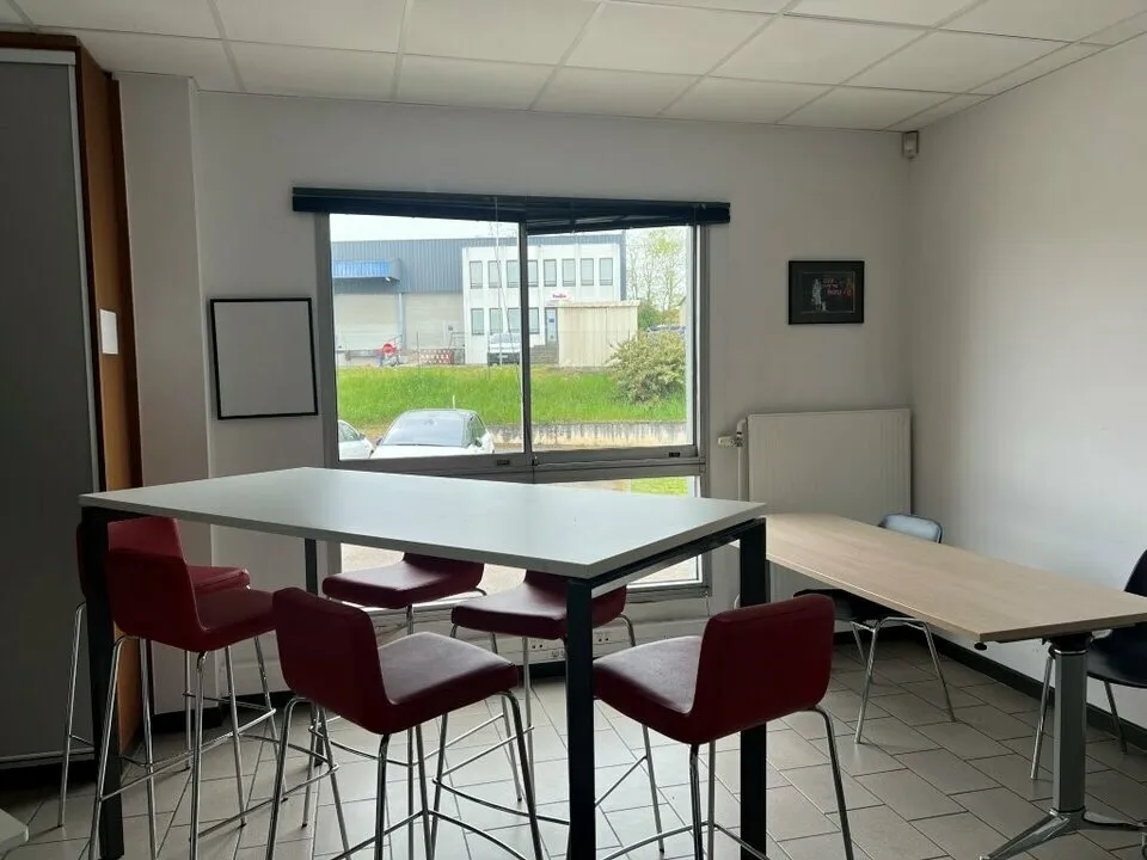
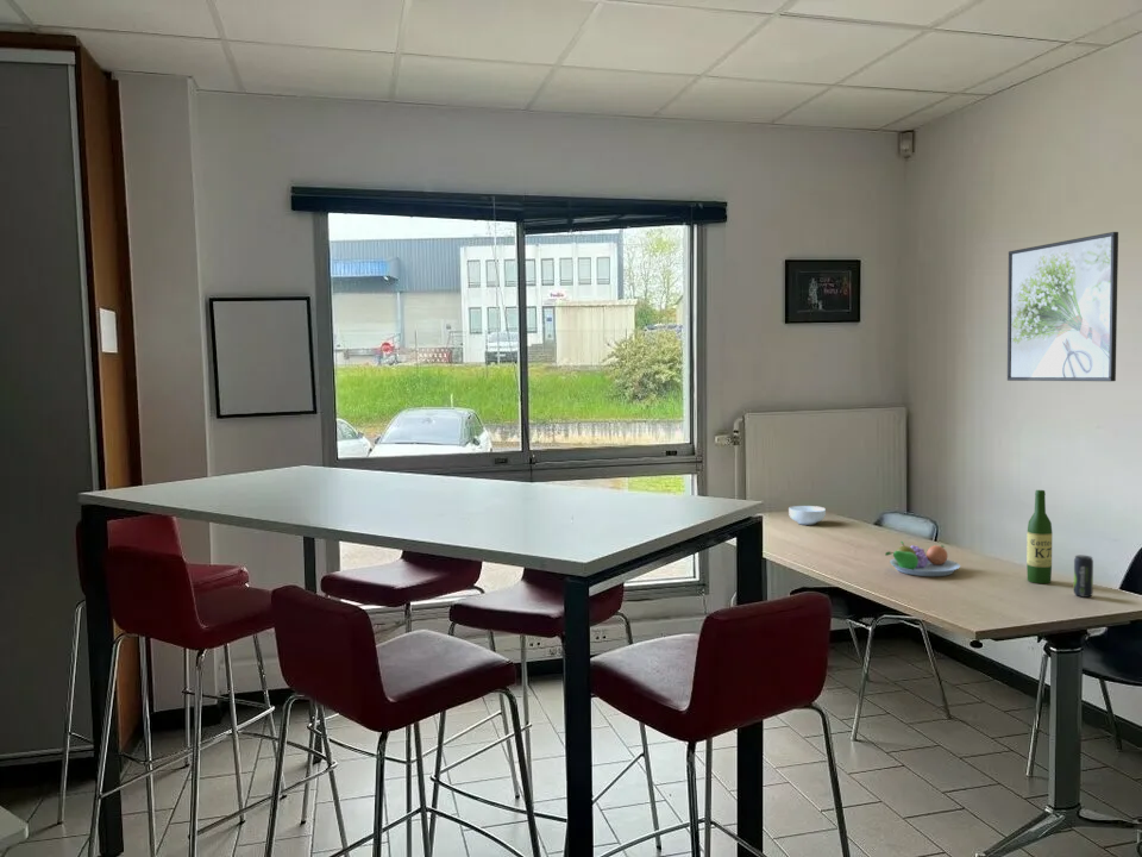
+ wine bottle [1025,489,1054,584]
+ cereal bowl [788,505,827,526]
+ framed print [1006,231,1119,382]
+ beverage can [1073,555,1094,599]
+ fruit bowl [884,540,961,577]
